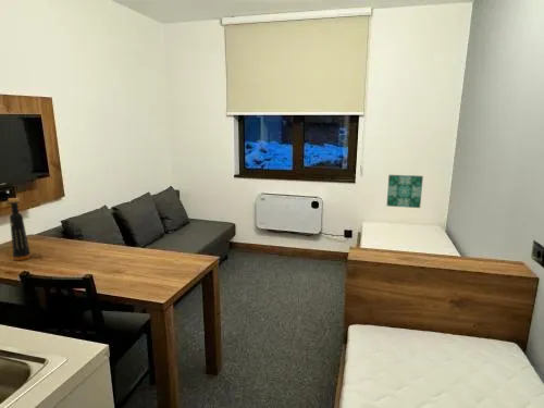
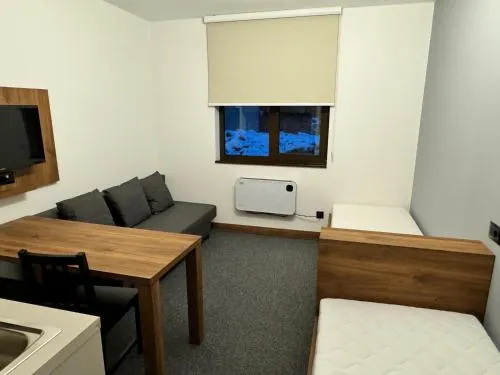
- bottle [7,197,32,262]
- wall art [386,174,424,209]
